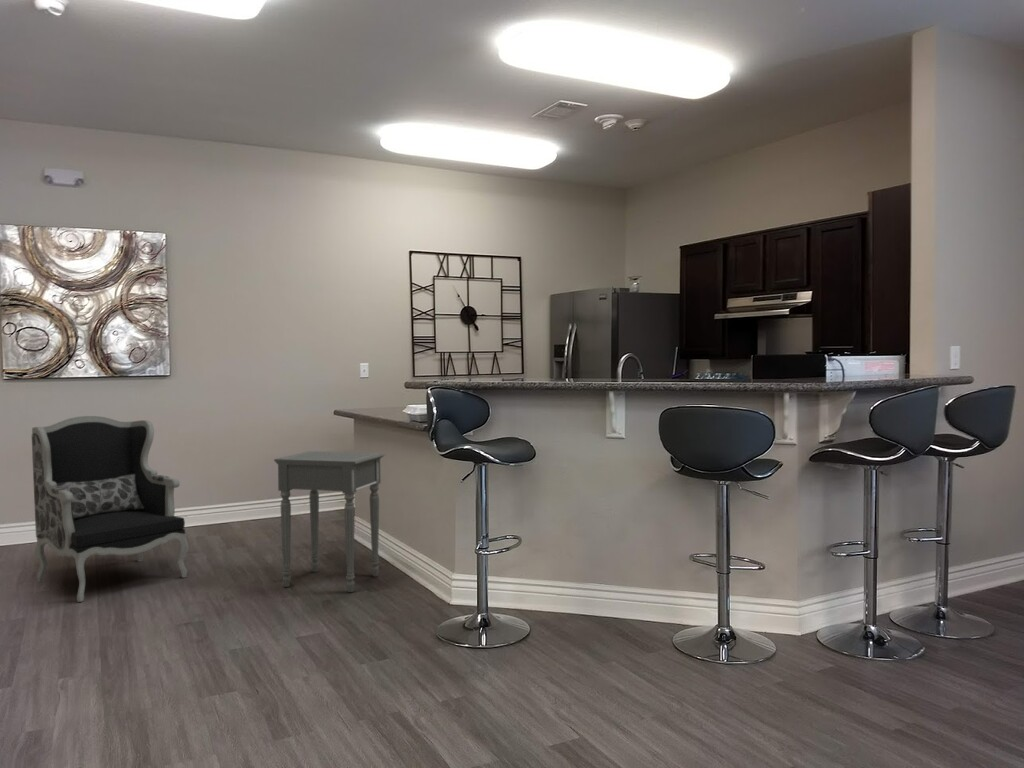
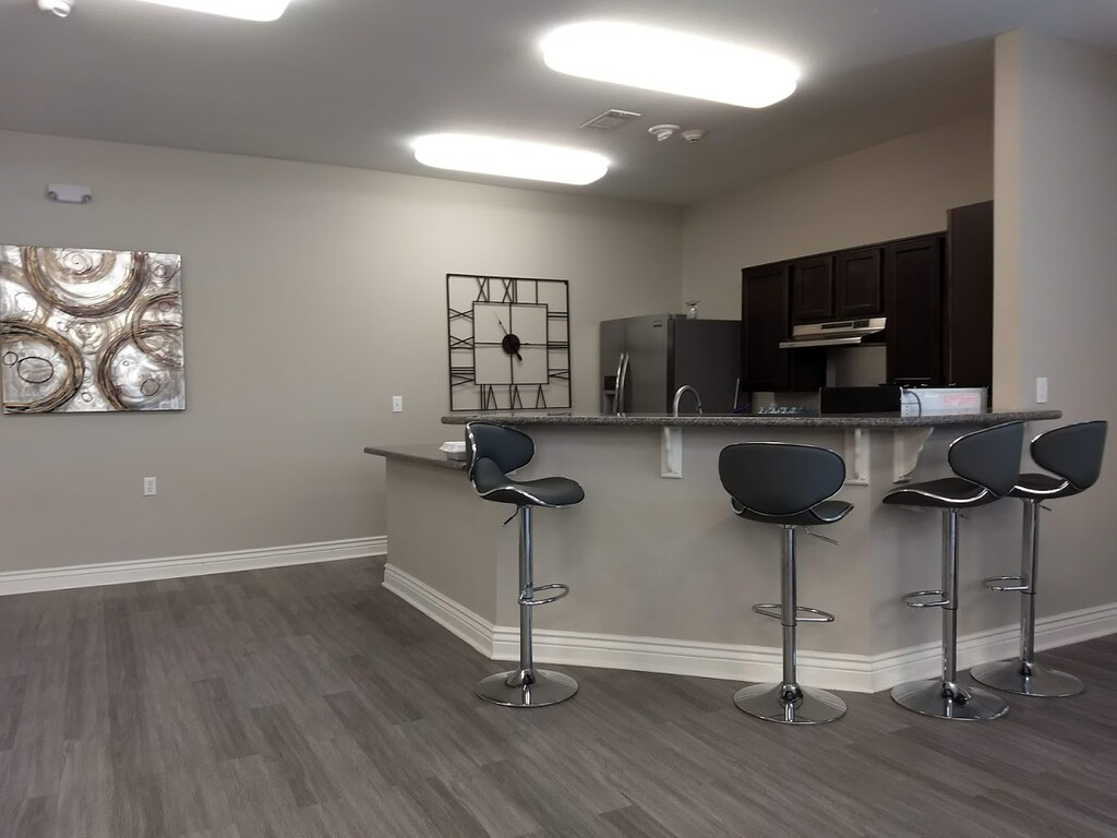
- side table [273,450,387,593]
- armchair [30,415,189,603]
